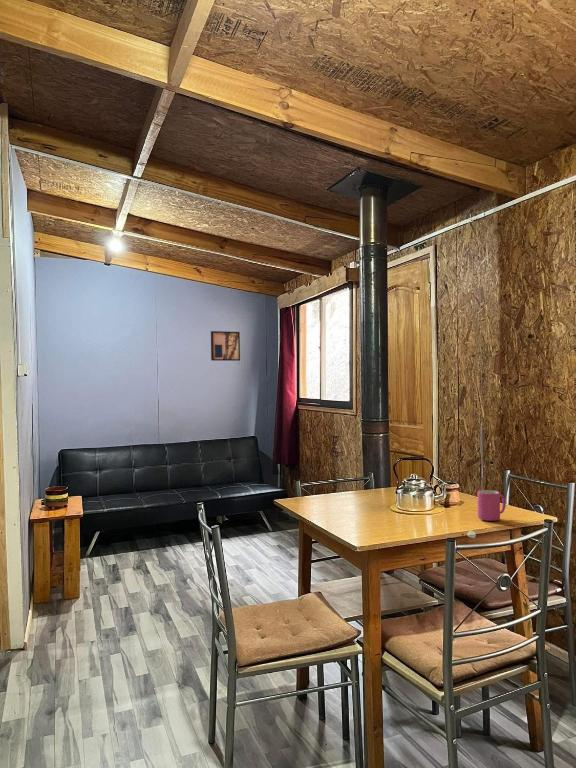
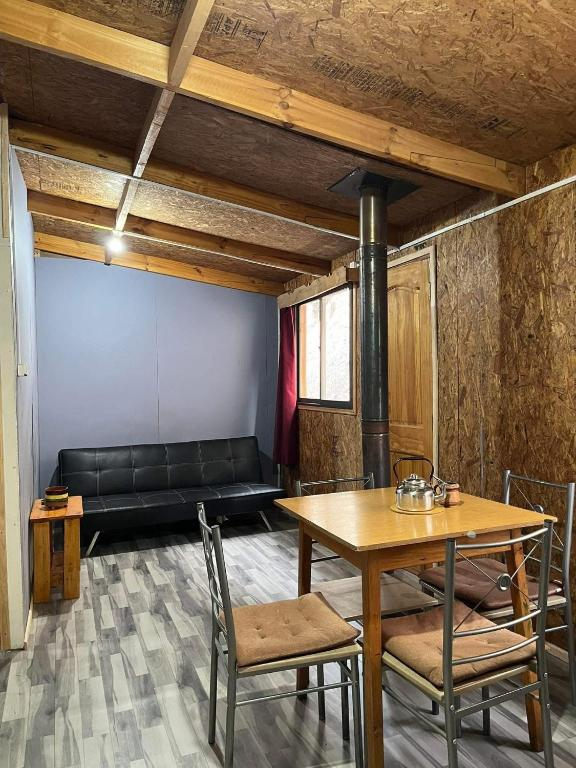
- wall art [210,330,241,362]
- mug [476,489,507,522]
